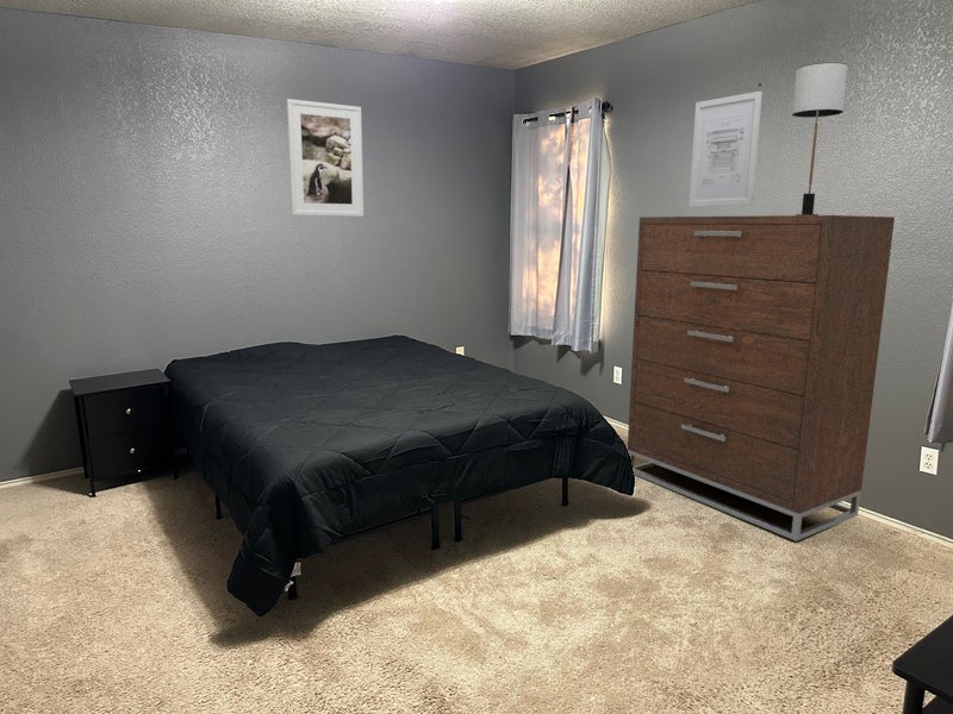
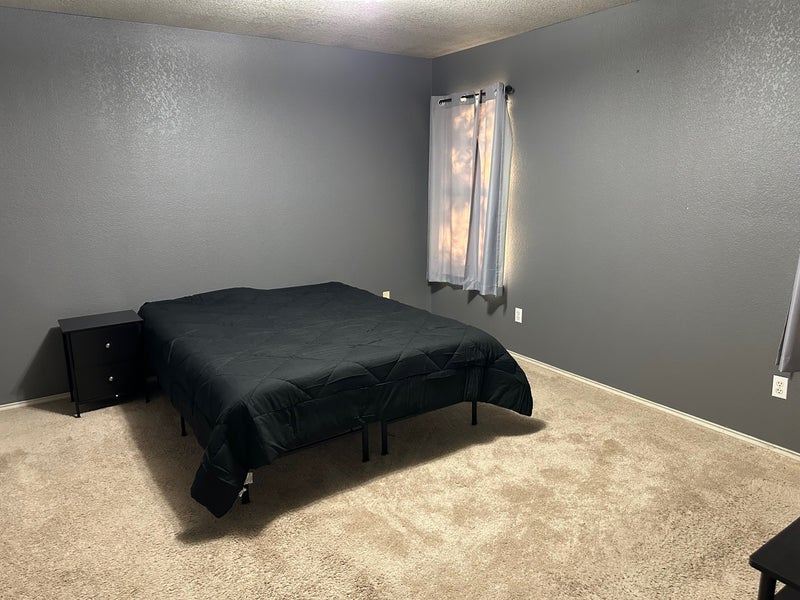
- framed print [286,98,365,218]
- dresser [627,214,896,543]
- wall art [689,90,764,208]
- table lamp [791,61,849,215]
